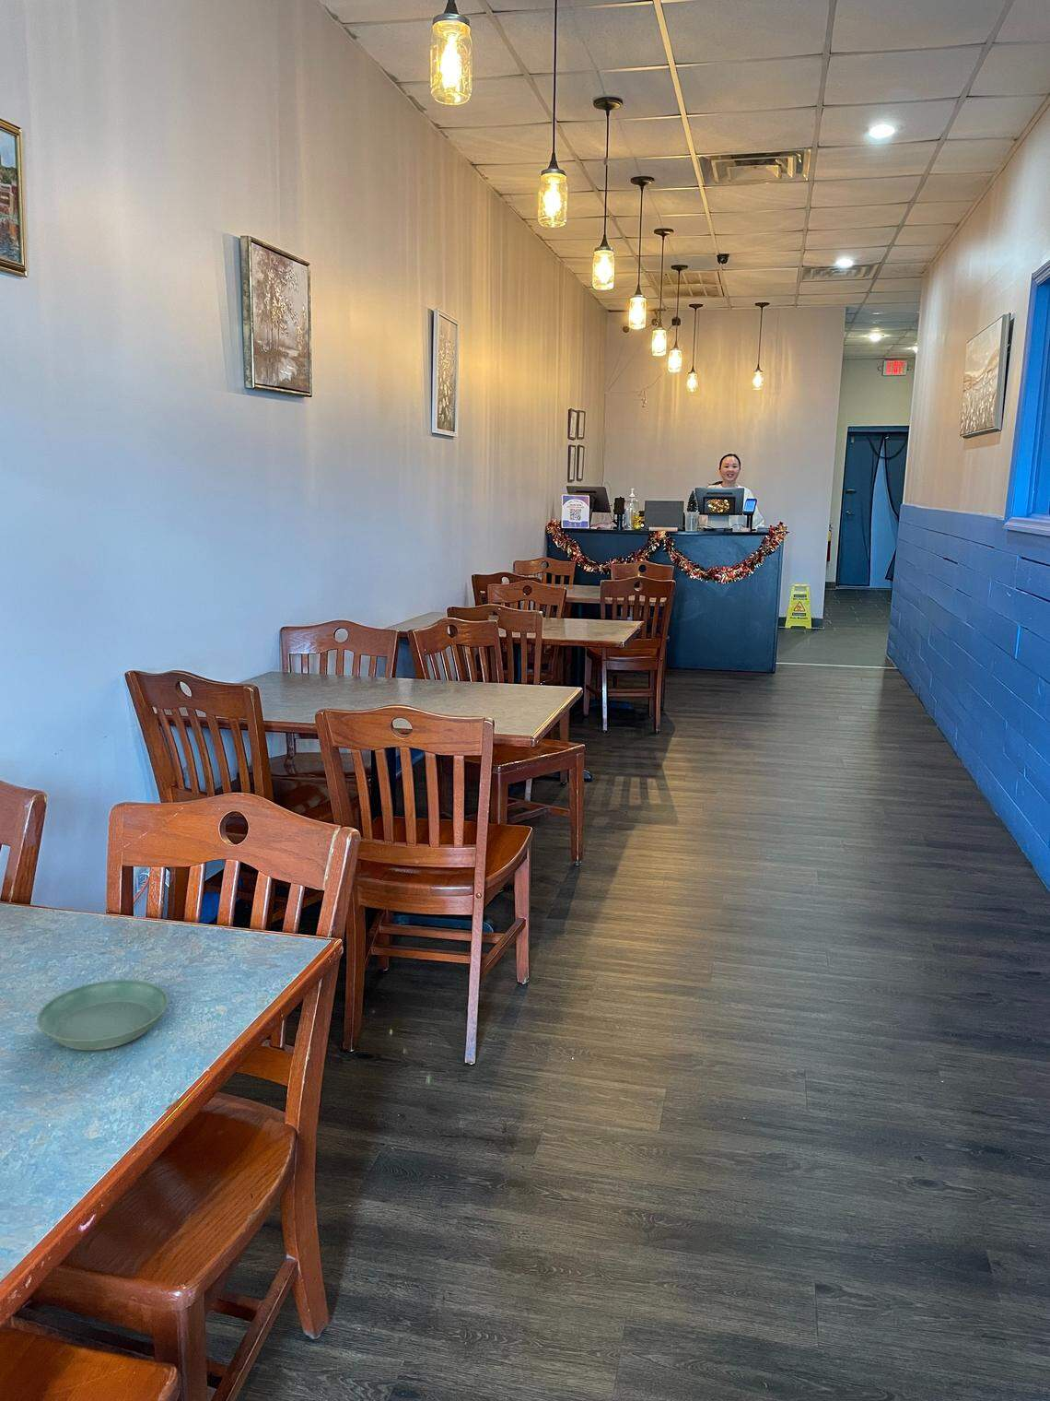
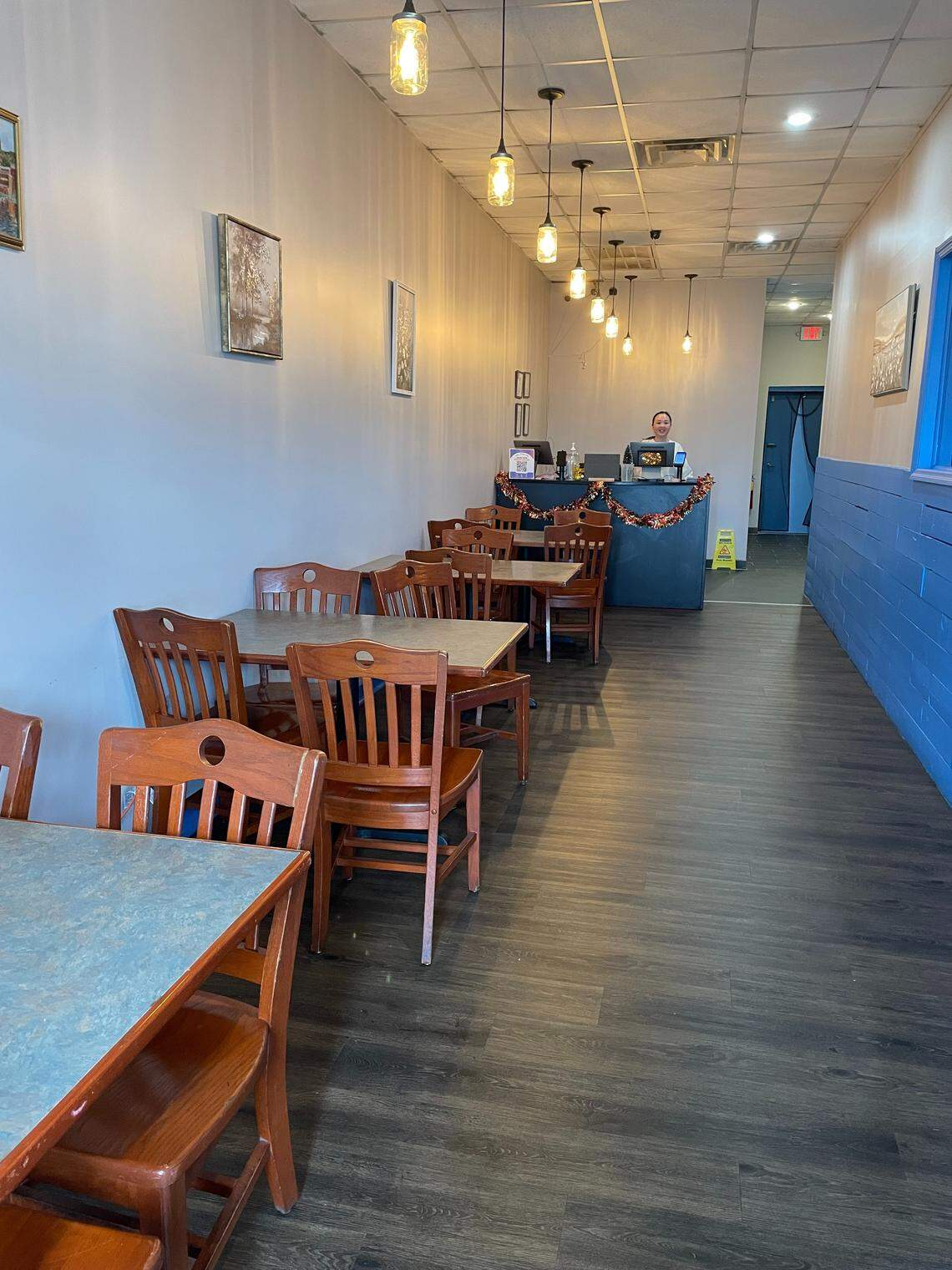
- saucer [36,978,170,1051]
